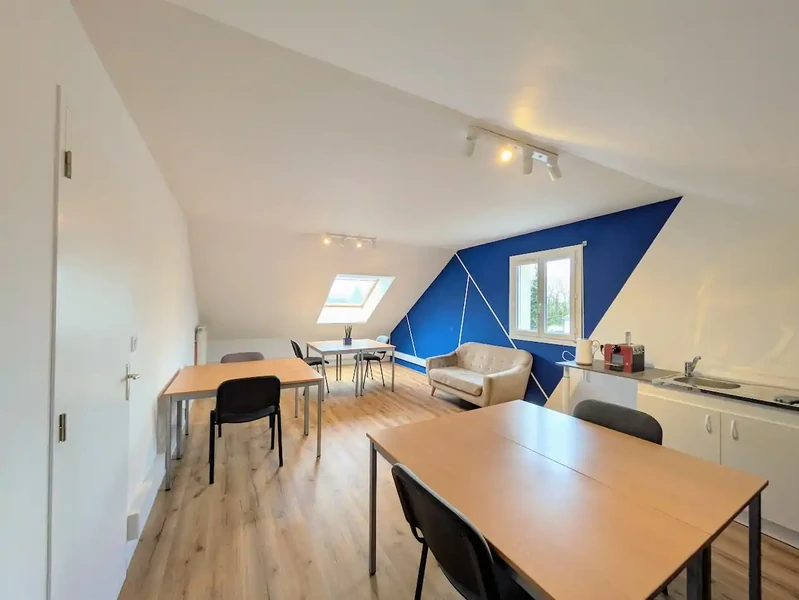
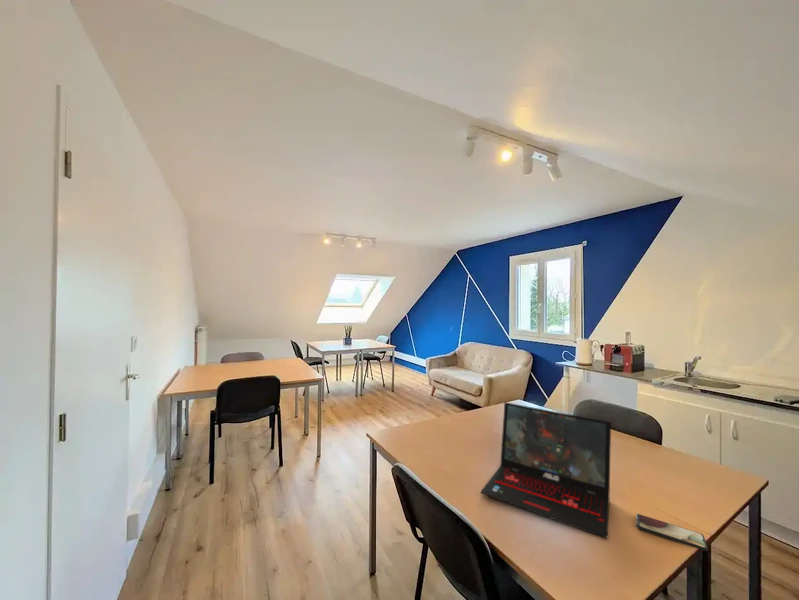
+ smartphone [635,513,709,552]
+ laptop [480,401,612,539]
